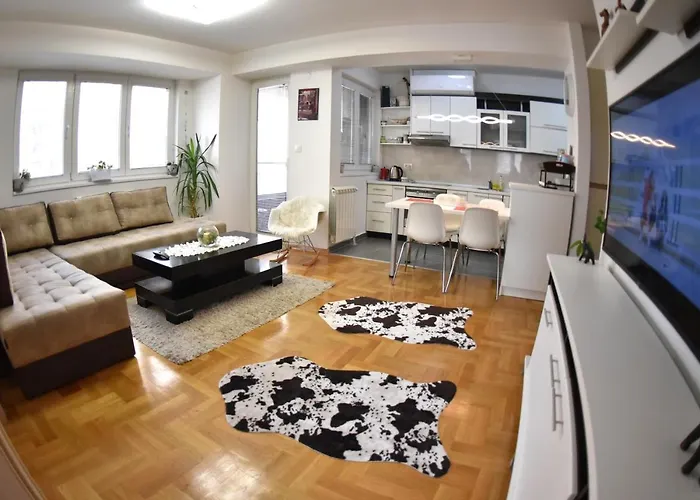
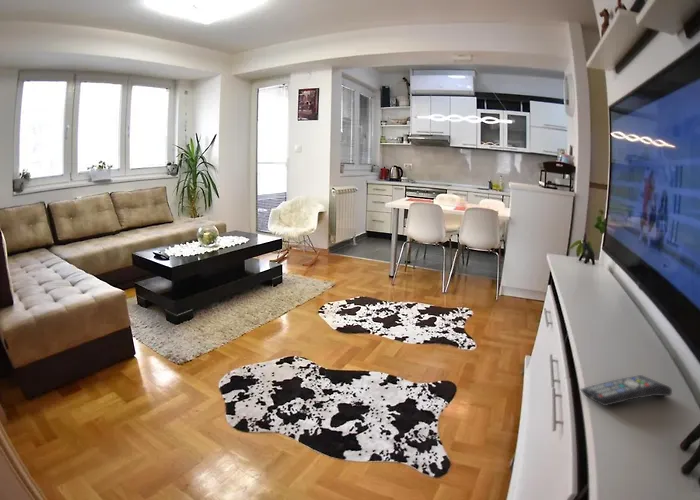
+ remote control [580,374,673,407]
